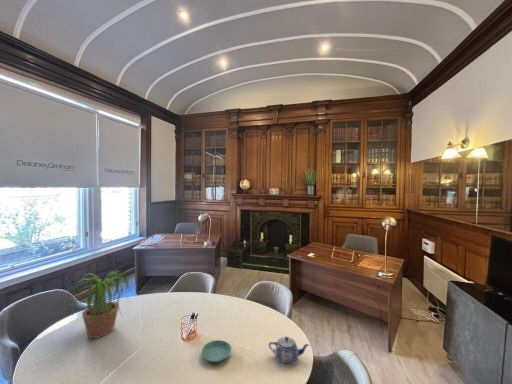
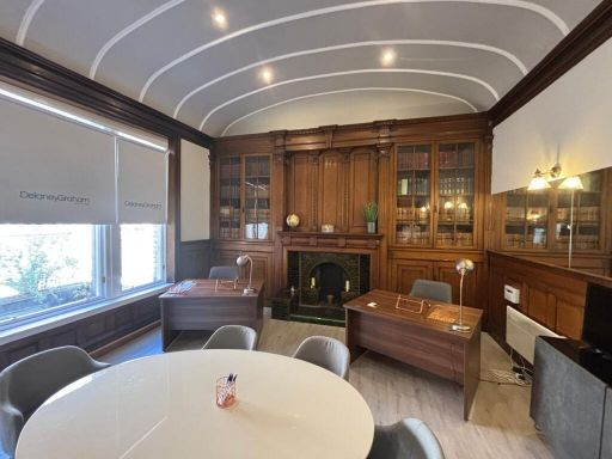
- teapot [268,336,310,364]
- potted plant [64,270,137,339]
- saucer [200,339,232,364]
